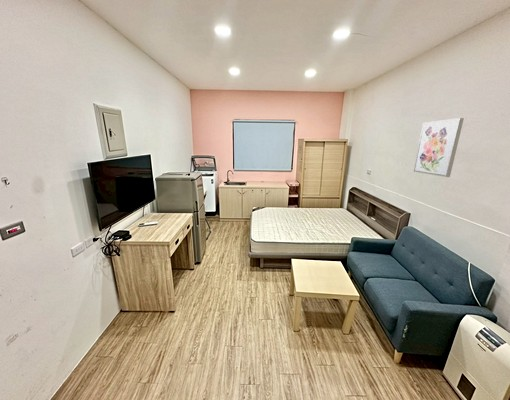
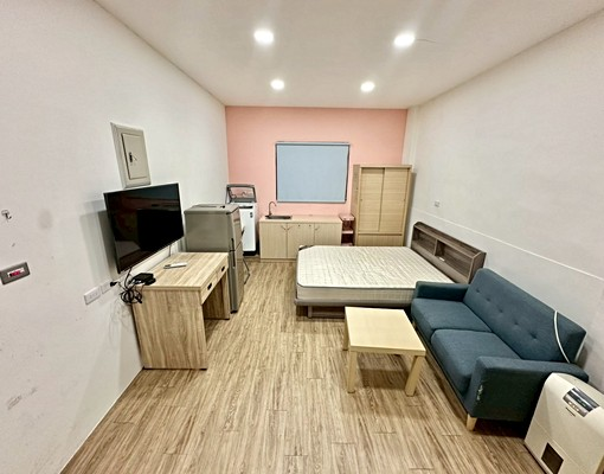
- wall art [413,117,465,178]
